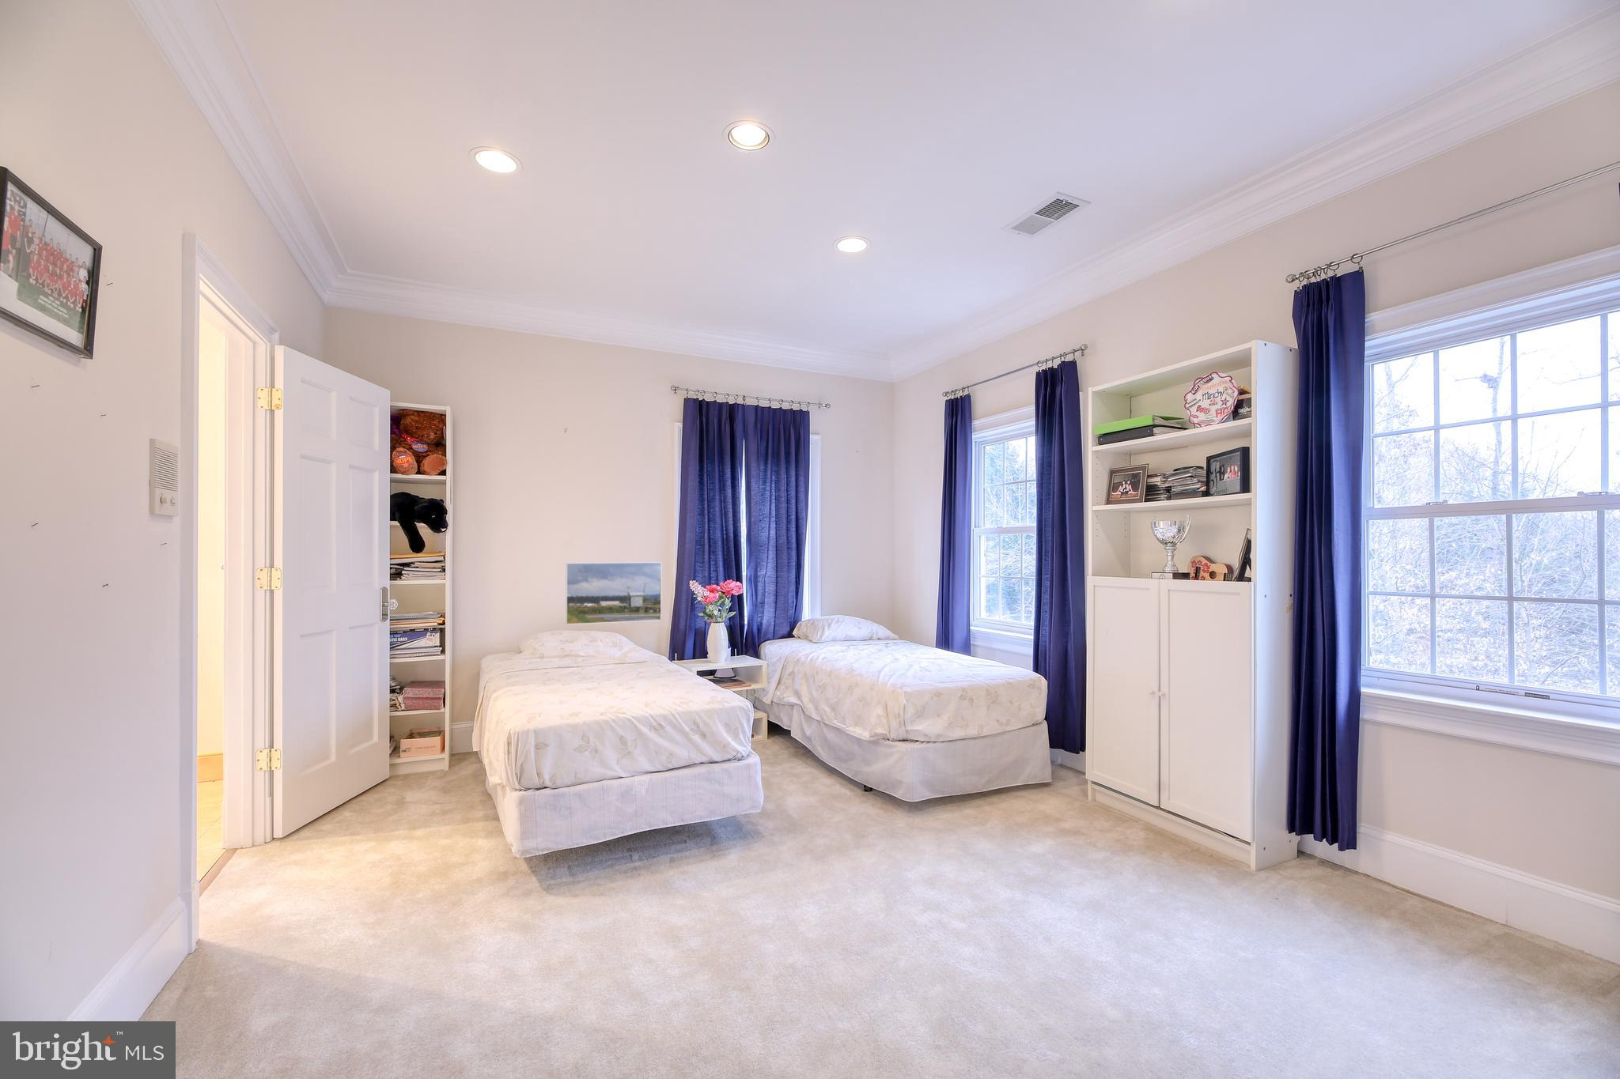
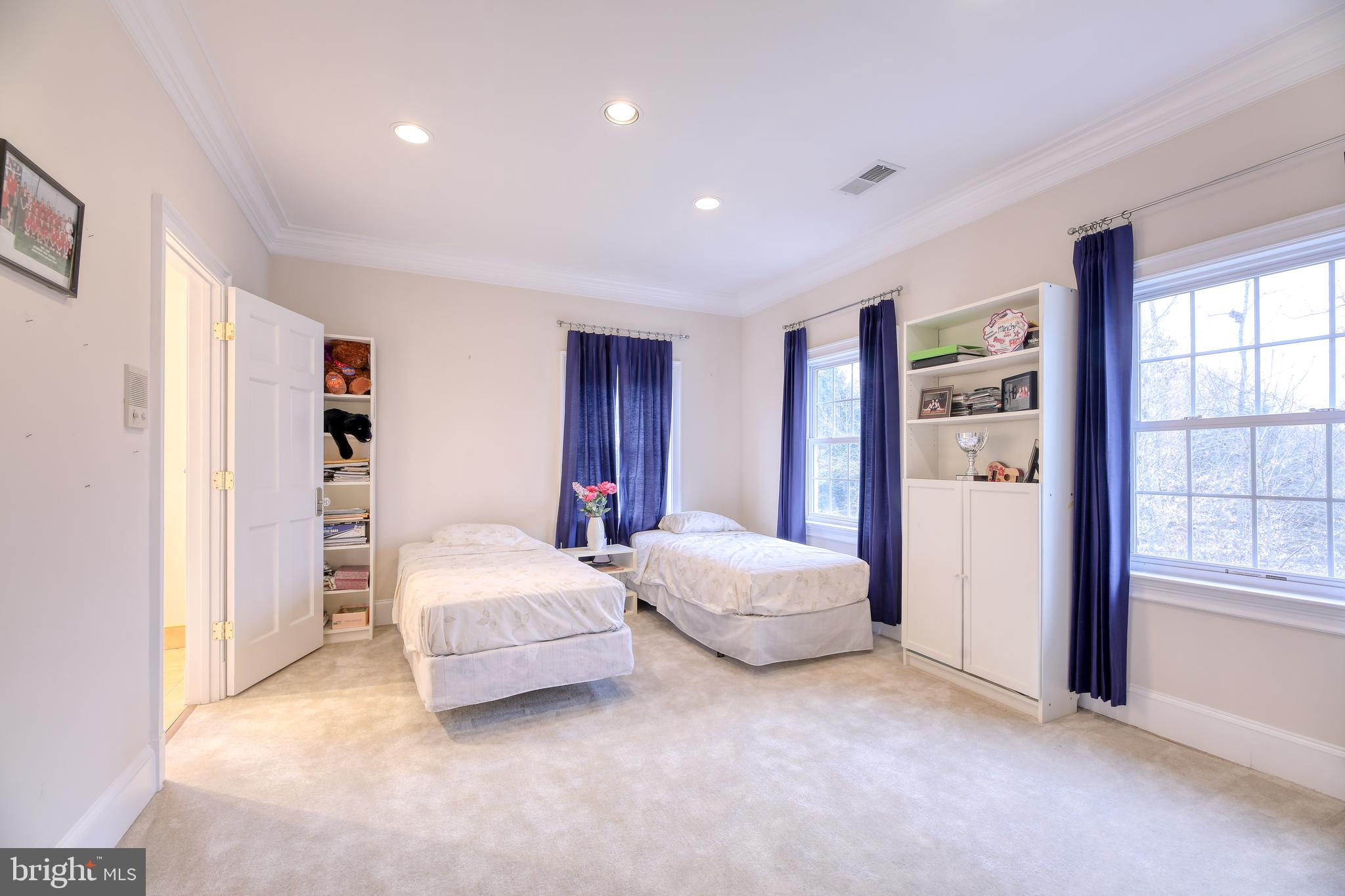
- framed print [565,561,662,625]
